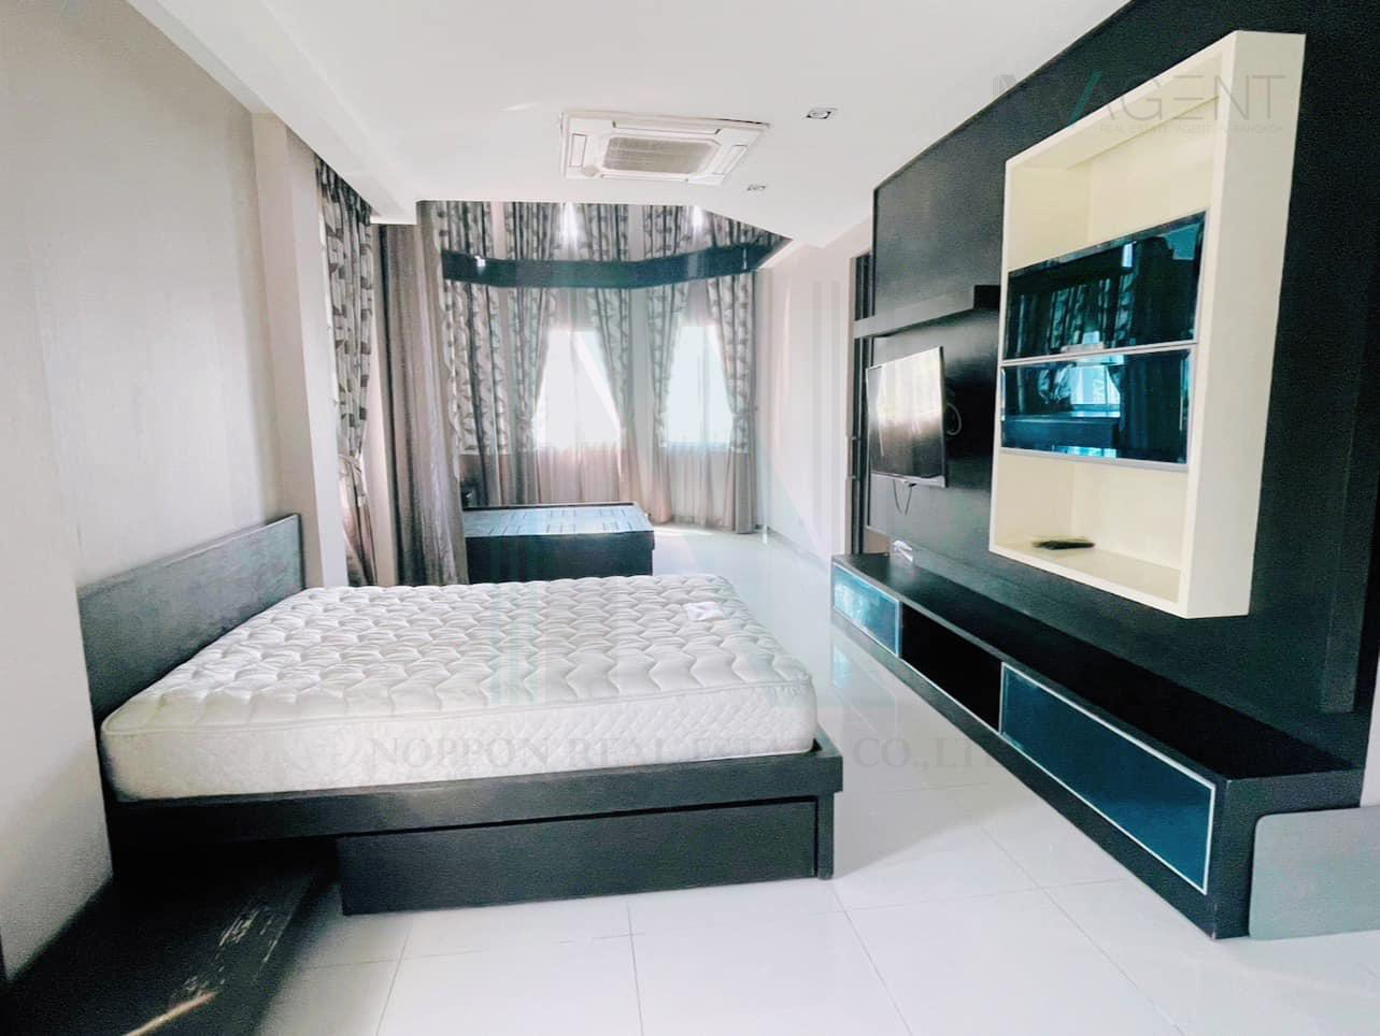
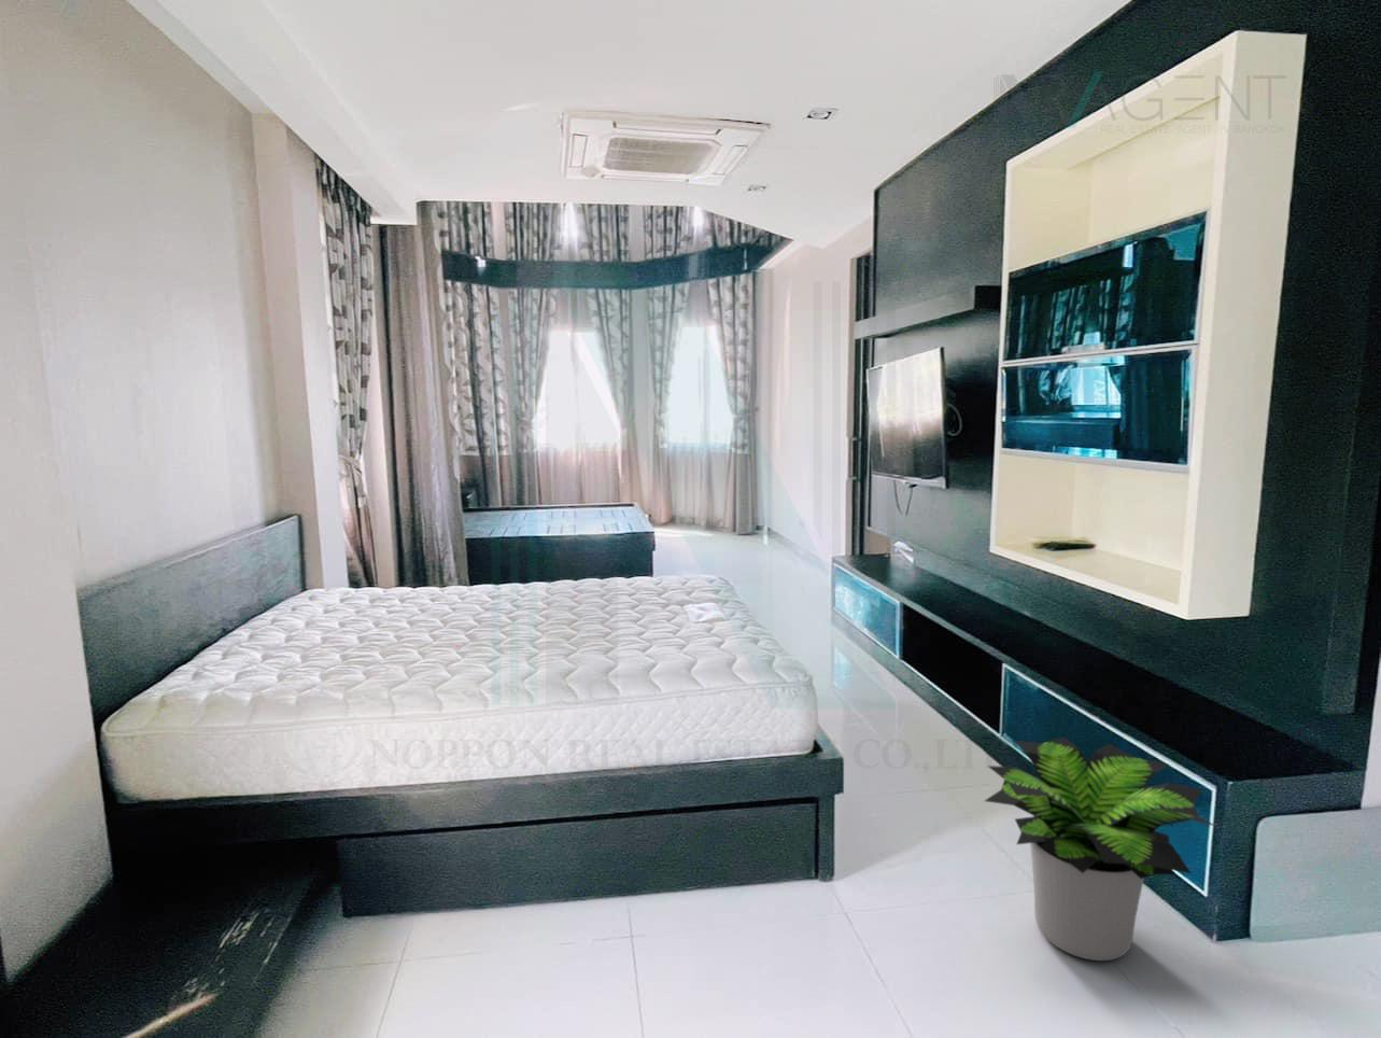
+ potted plant [983,736,1219,962]
